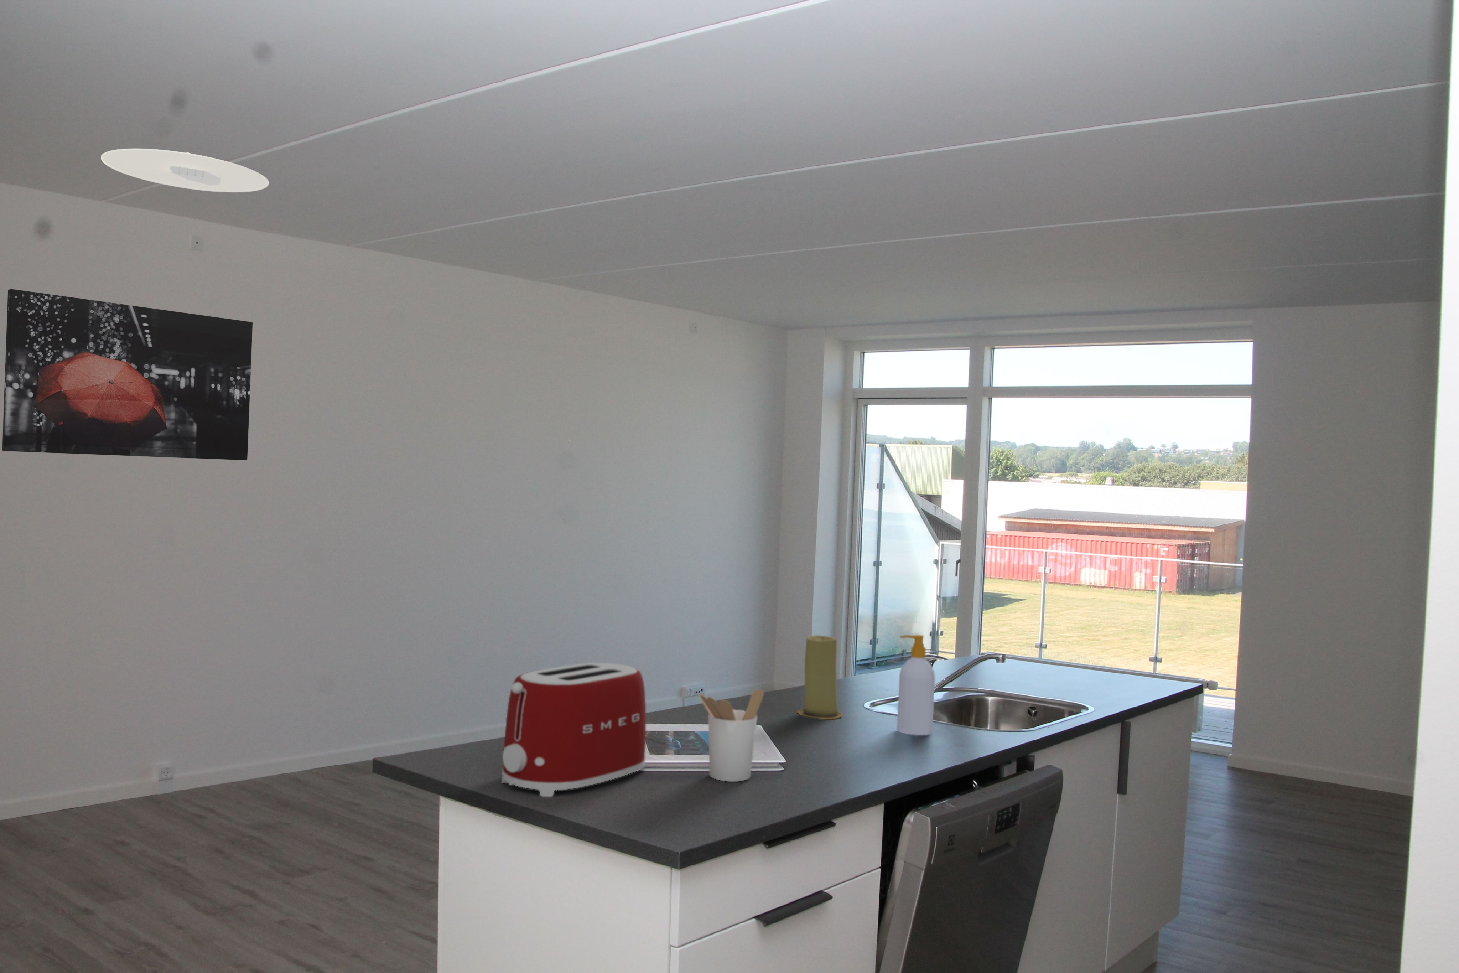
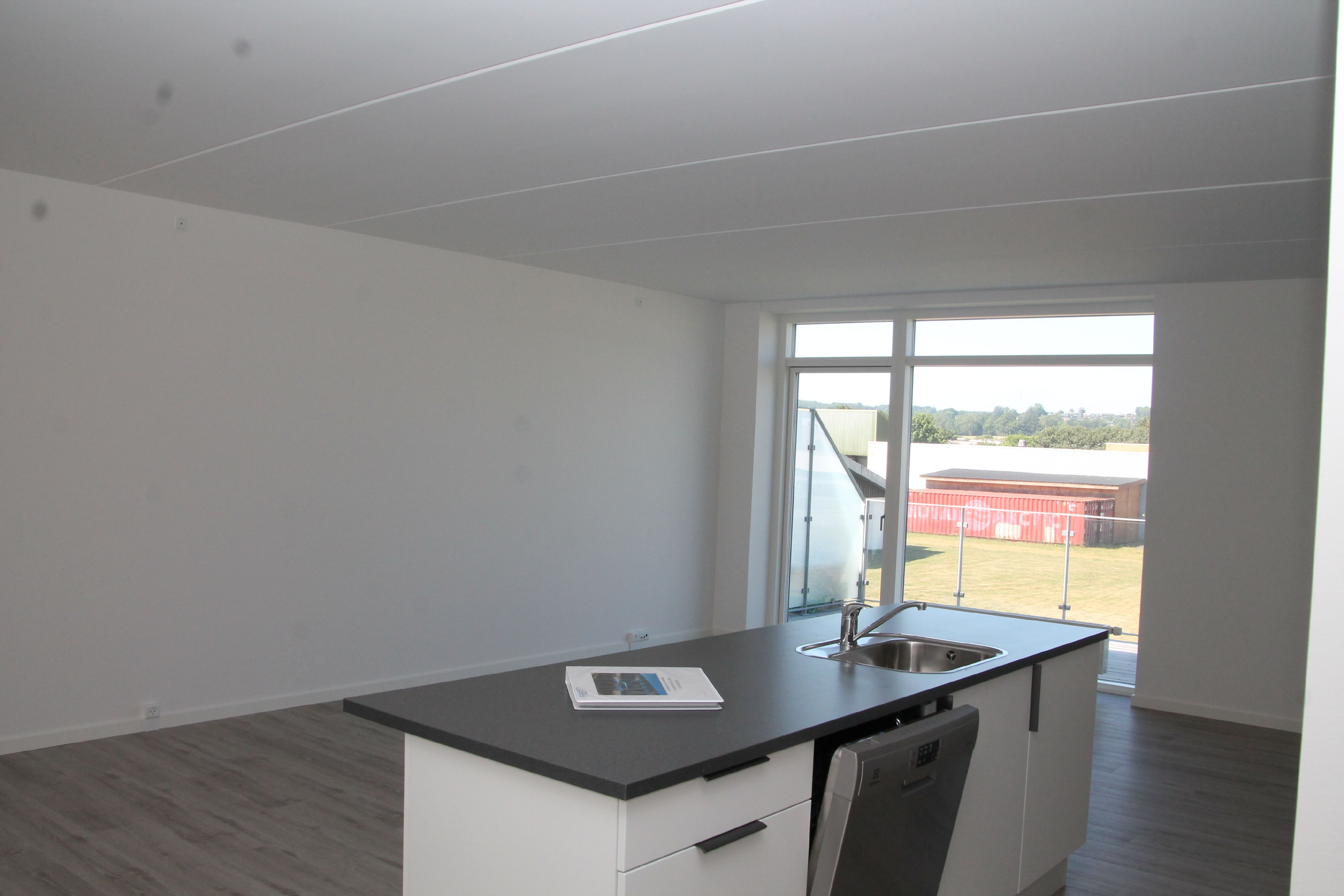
- ceiling light [101,148,269,192]
- soap bottle [897,634,936,735]
- candle [798,635,842,719]
- wall art [2,289,253,460]
- utensil holder [698,688,764,782]
- toaster [502,662,647,797]
